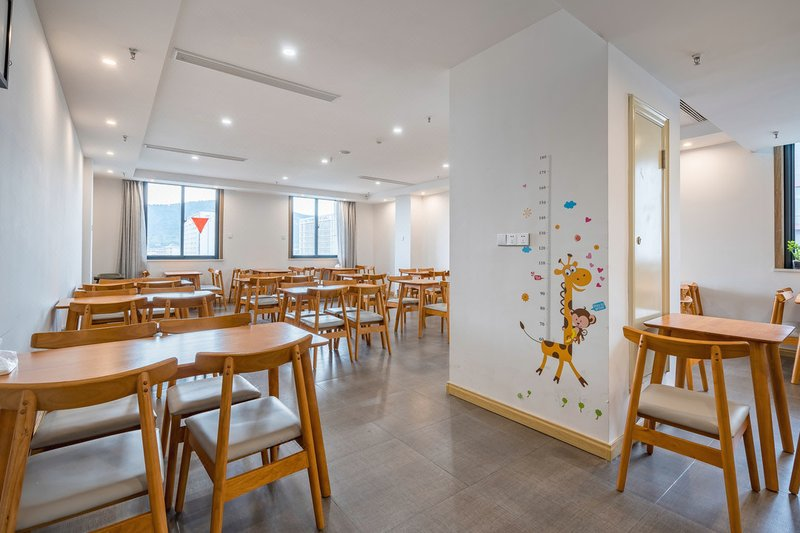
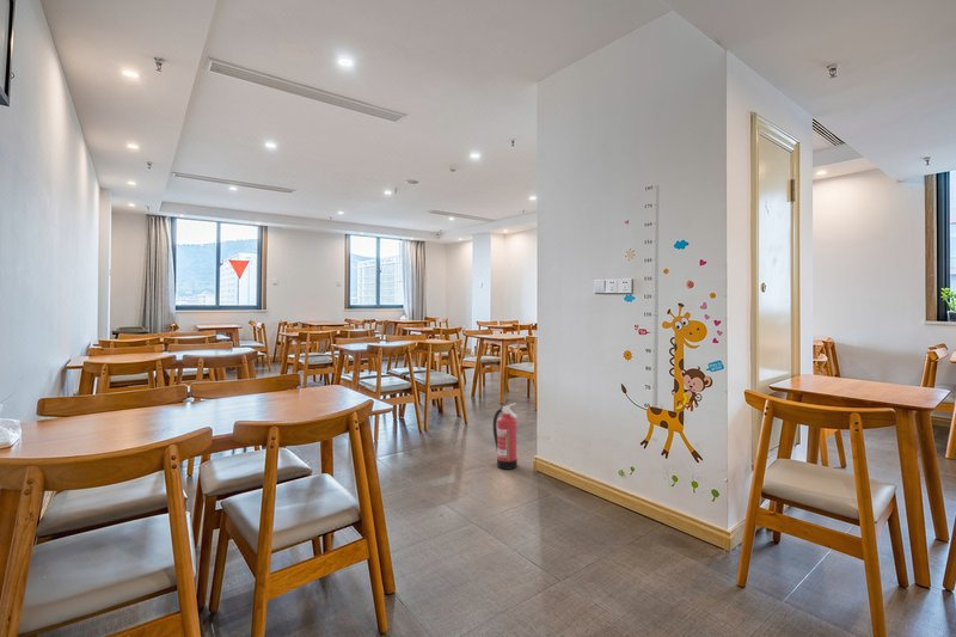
+ fire extinguisher [492,402,519,471]
